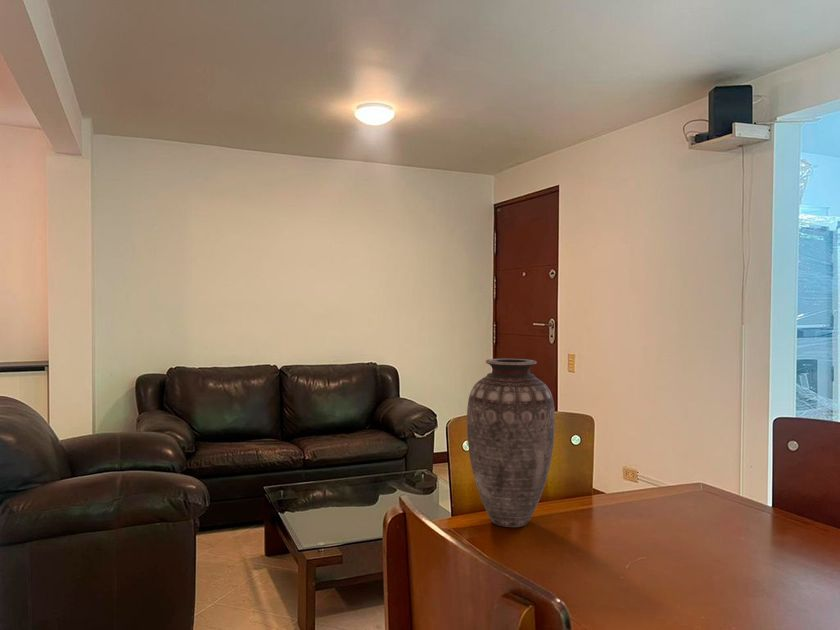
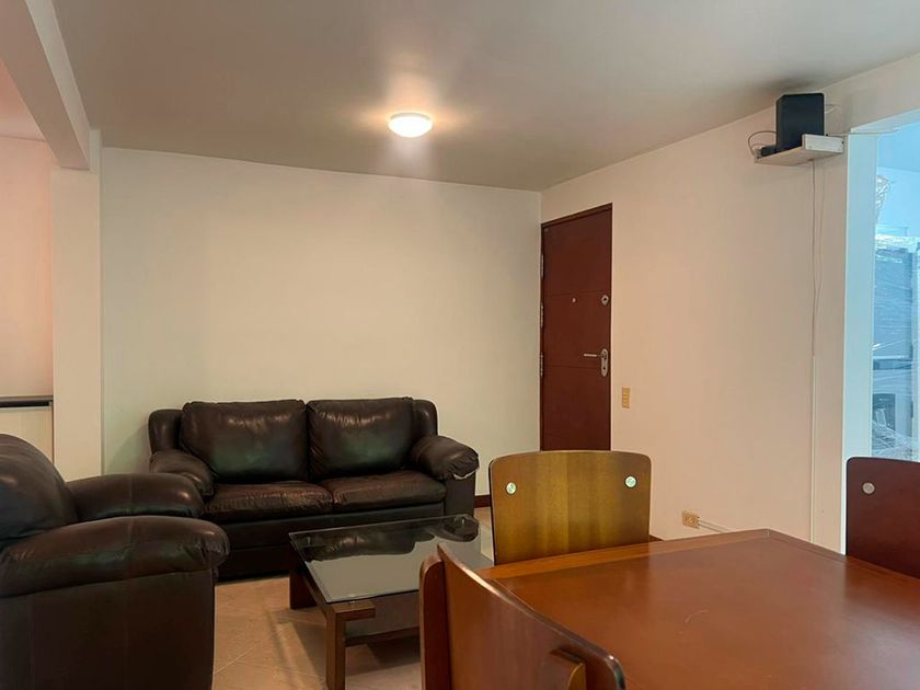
- vase [466,358,556,528]
